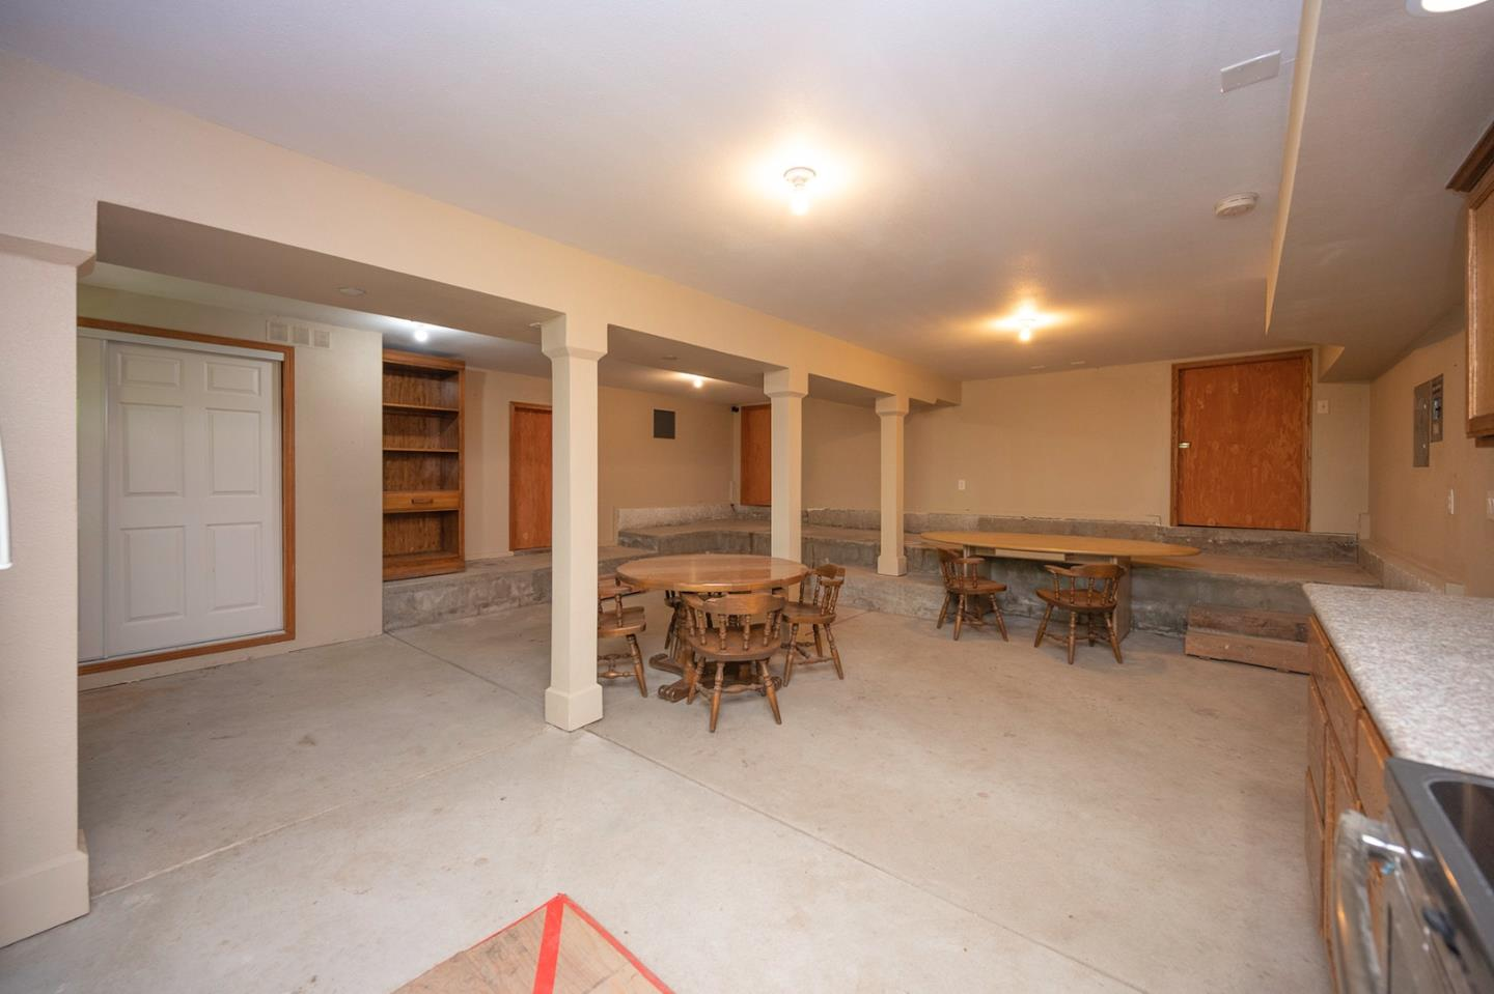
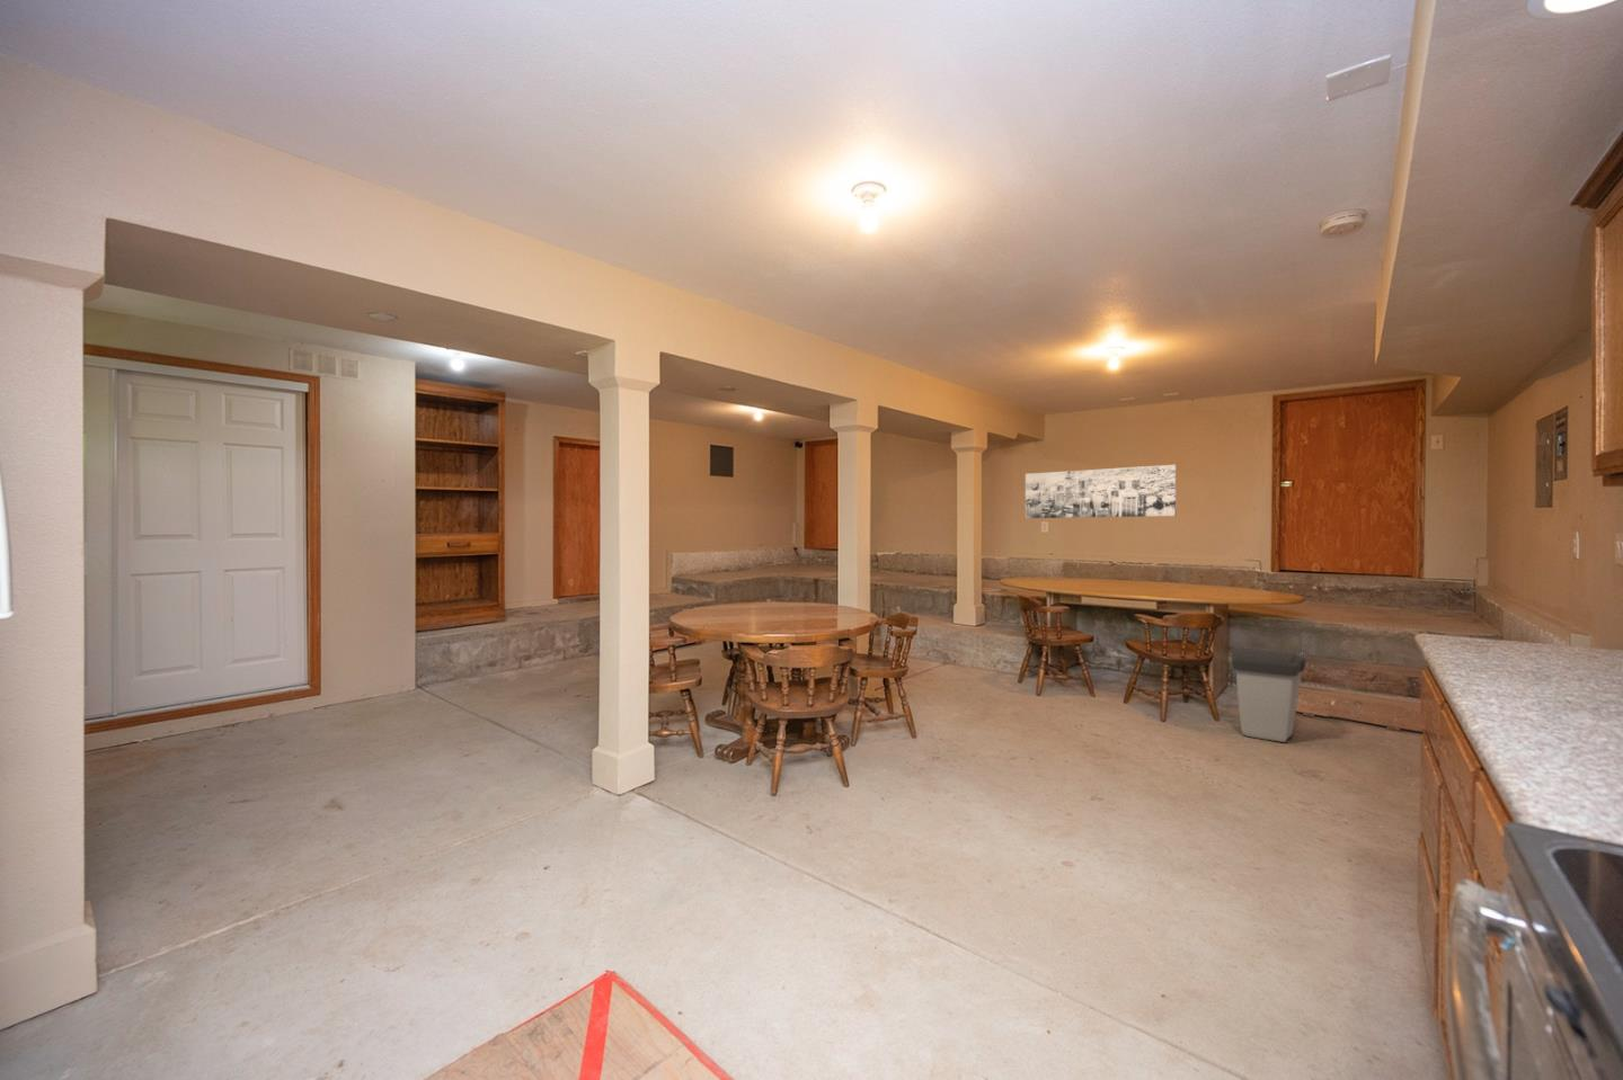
+ wall art [1025,464,1178,520]
+ trash can [1230,647,1307,744]
